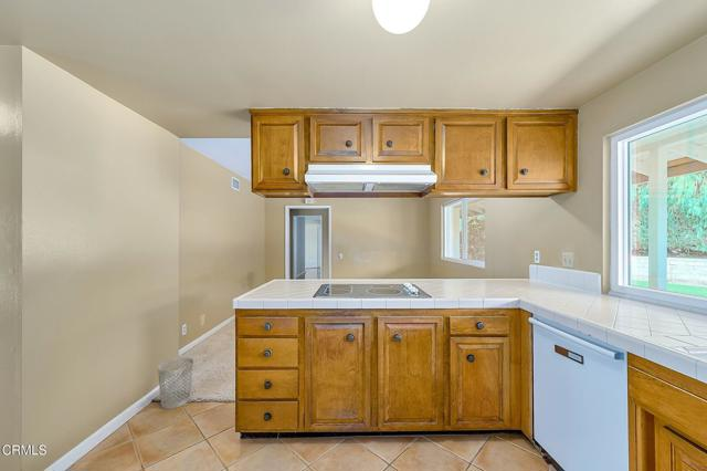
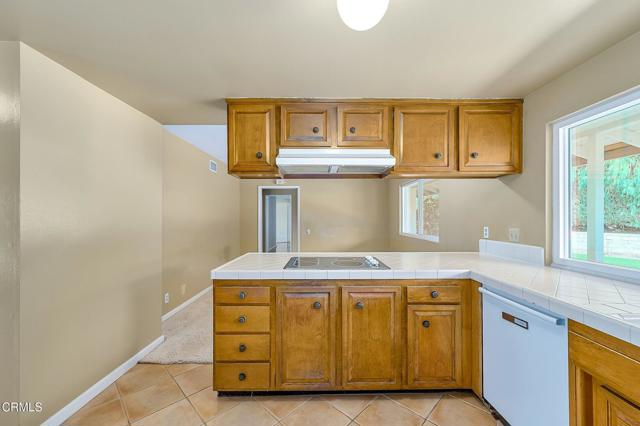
- wastebasket [157,357,194,410]
